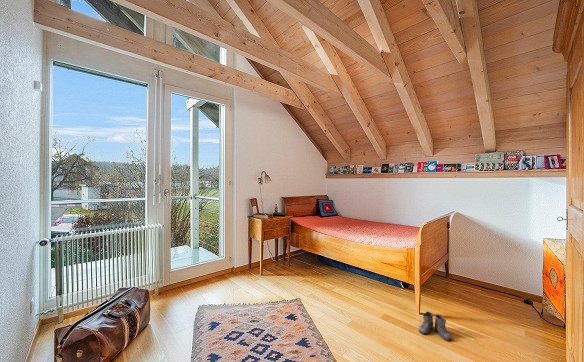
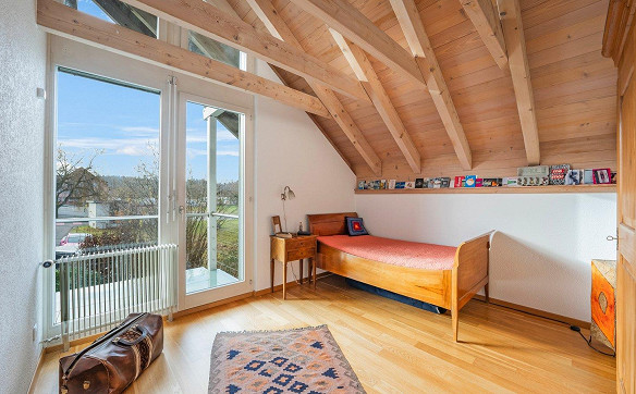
- boots [417,311,453,342]
